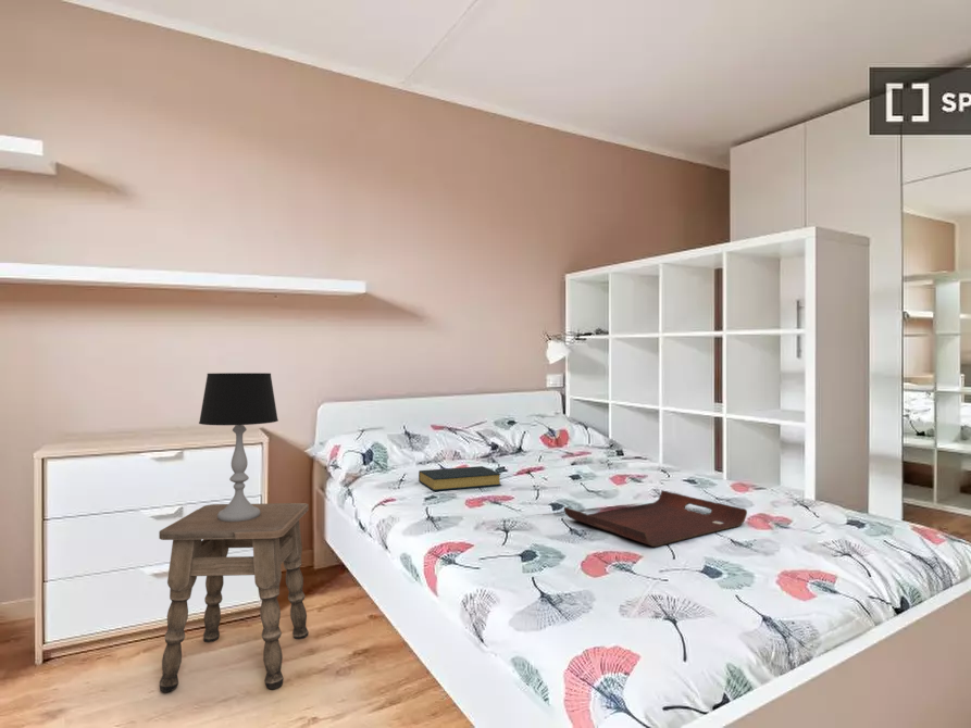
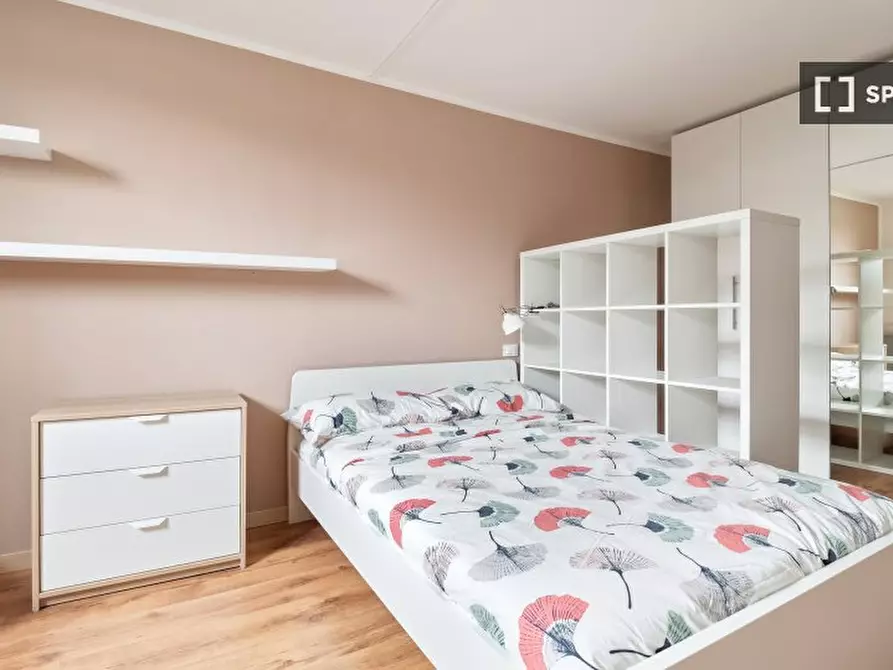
- hardback book [418,465,502,492]
- table lamp [198,372,279,522]
- serving tray [563,490,748,548]
- side table [158,502,310,693]
